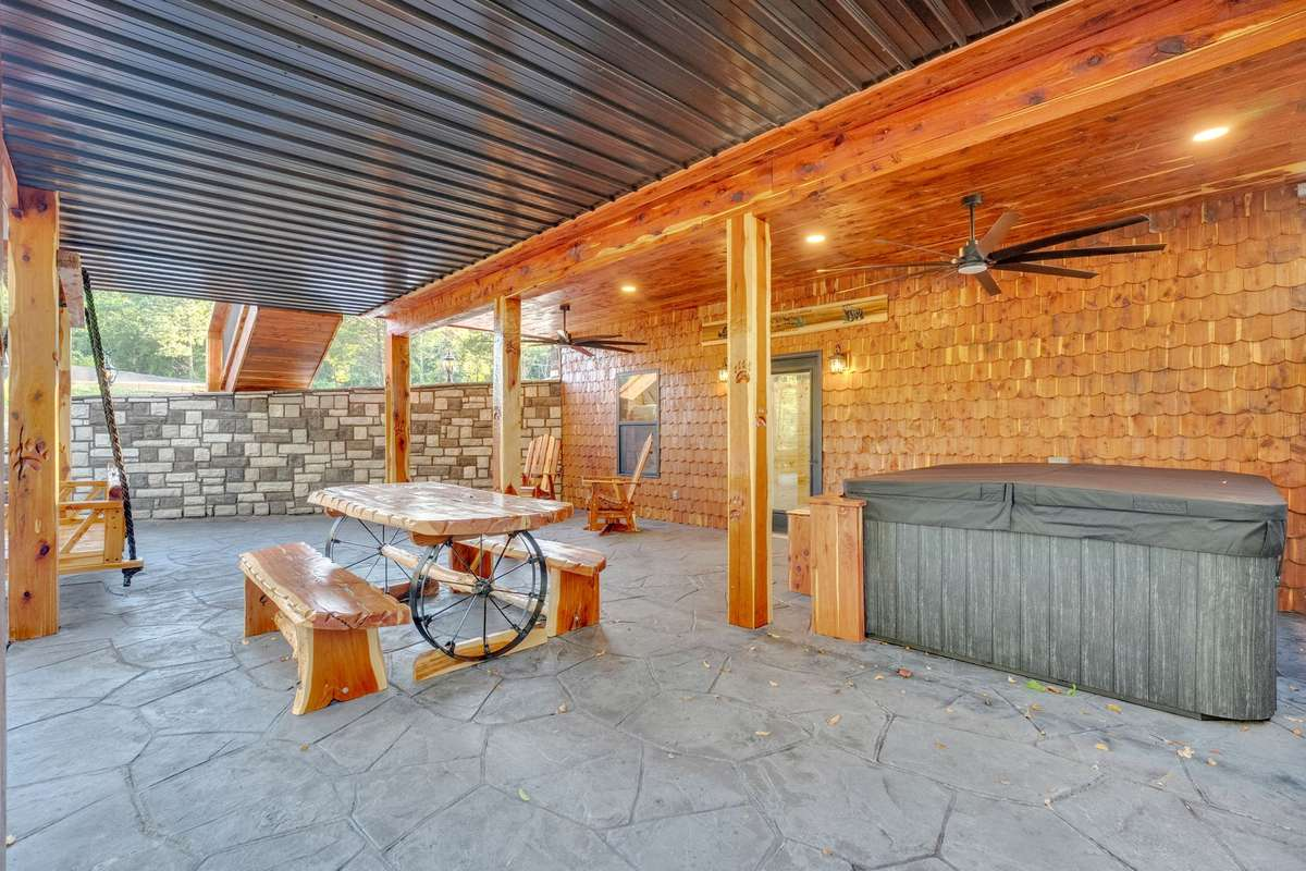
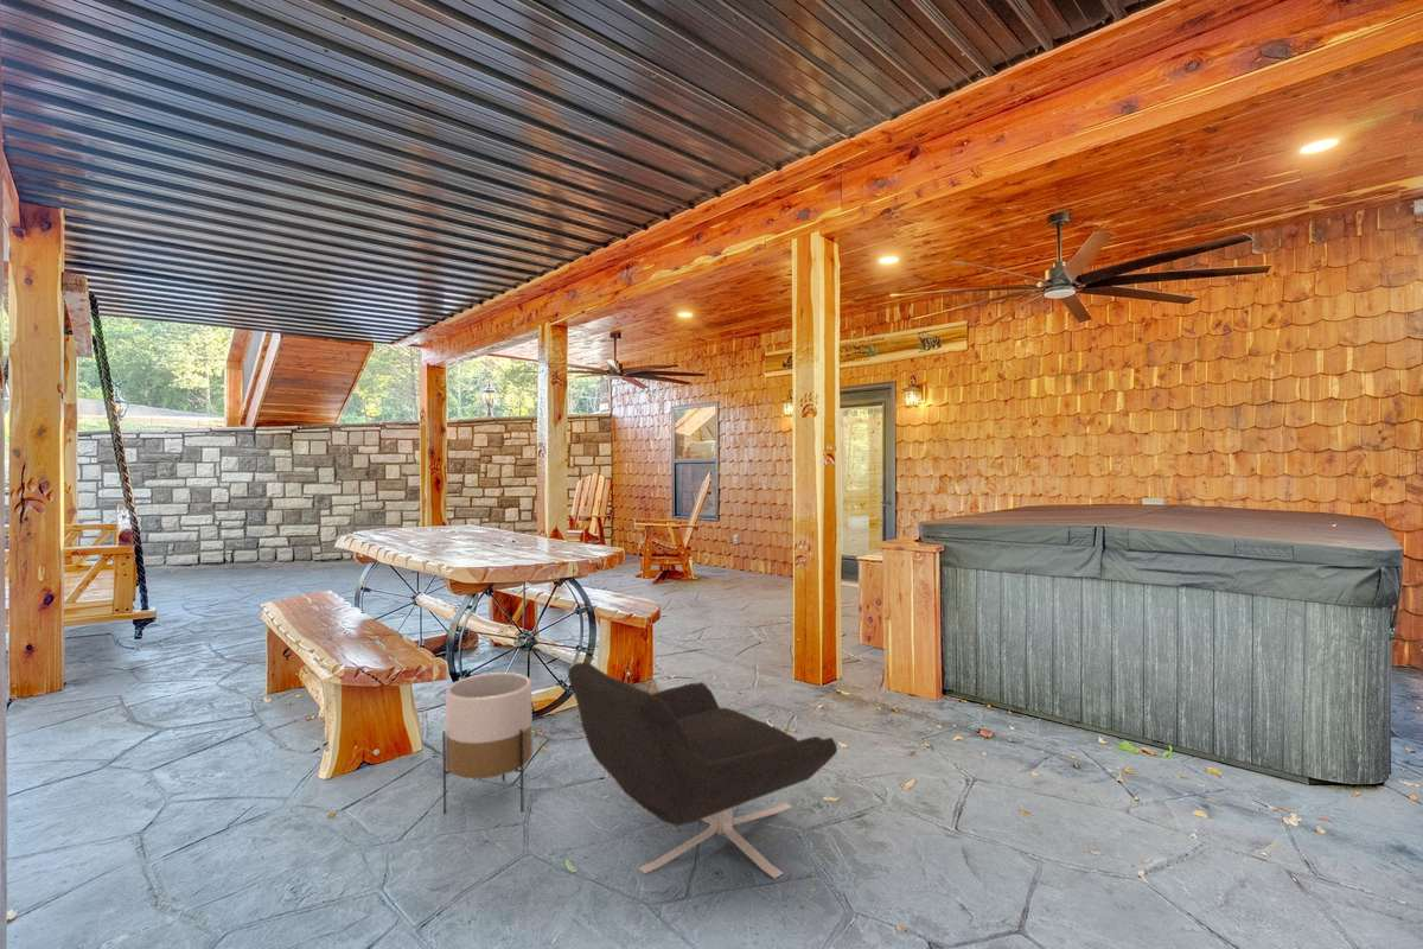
+ lounge chair [567,661,838,879]
+ planter [441,671,534,815]
